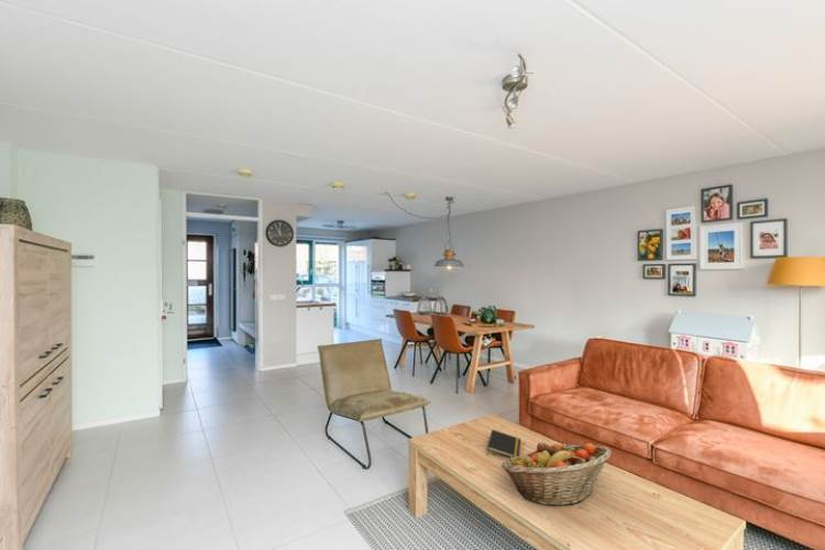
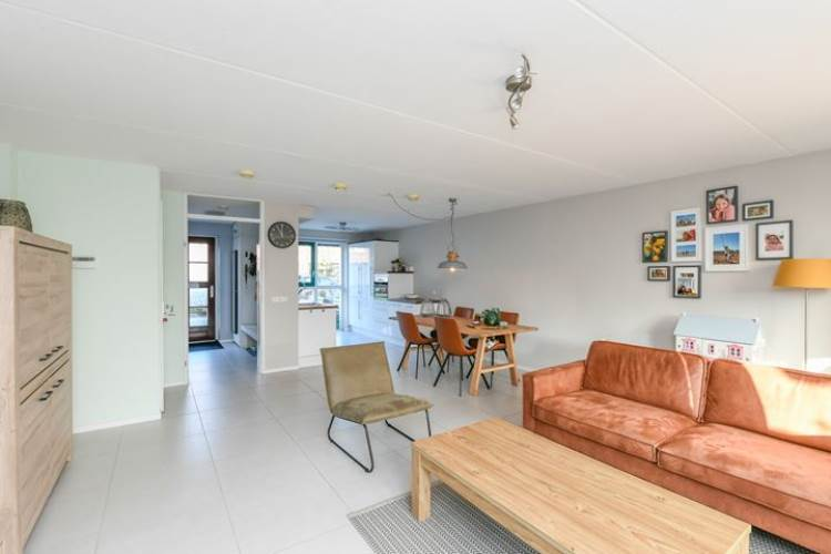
- fruit basket [499,441,613,506]
- notepad [486,429,521,458]
